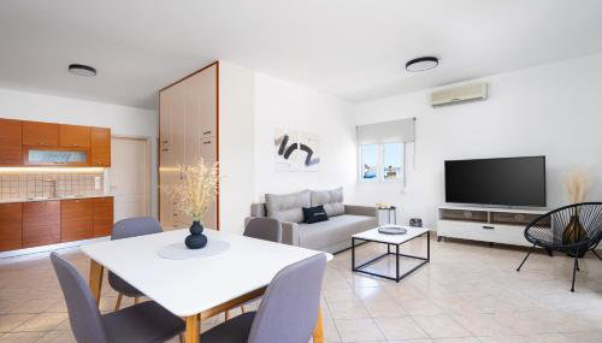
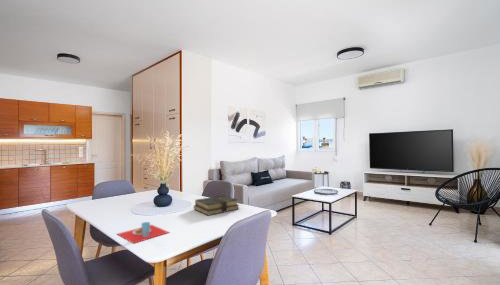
+ placemat [117,221,170,245]
+ book [193,194,240,216]
